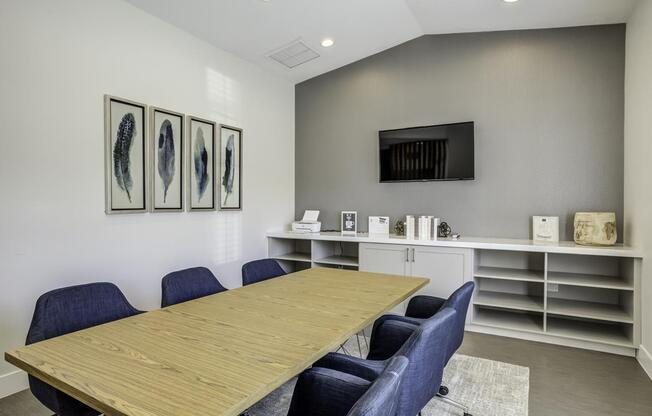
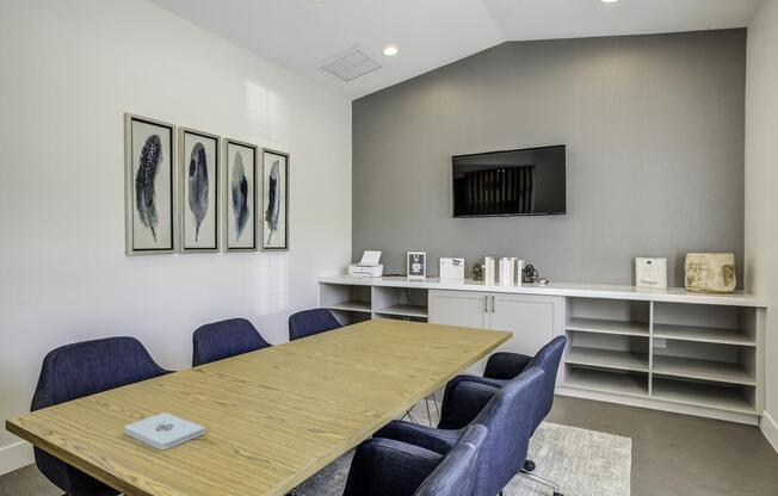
+ notepad [123,411,206,451]
